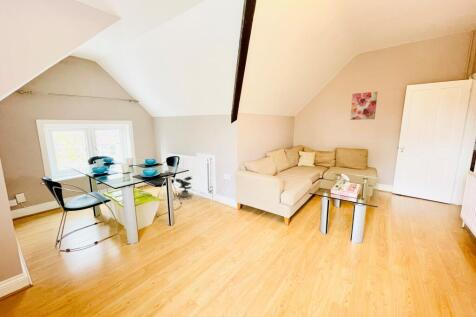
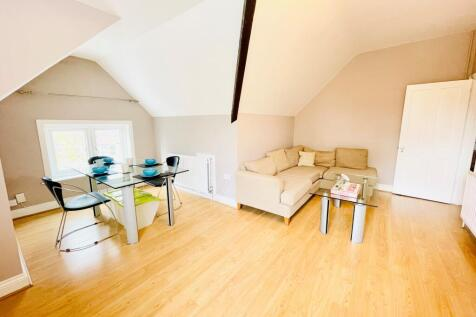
- wall art [349,91,379,121]
- potted plant [174,176,193,198]
